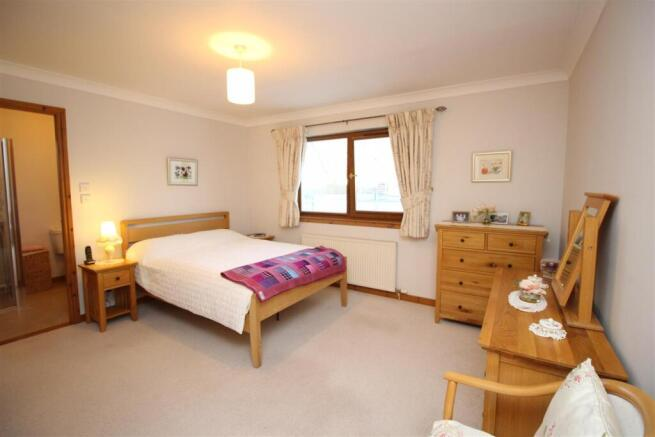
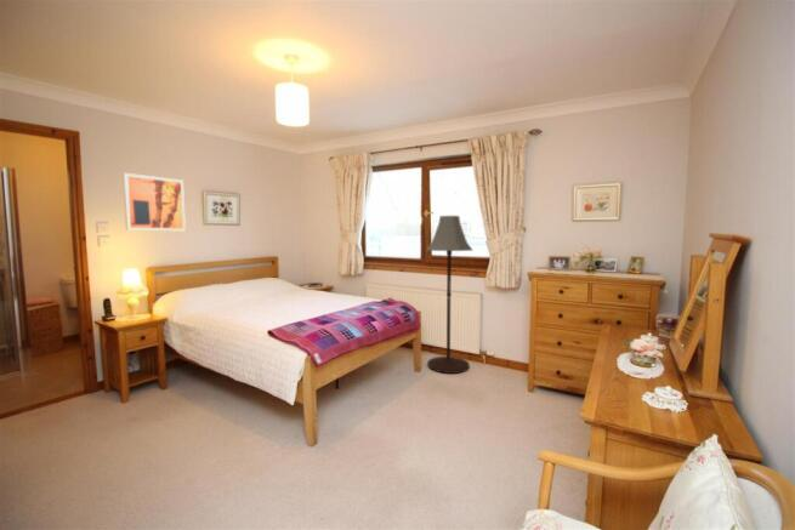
+ wall art [121,172,187,232]
+ floor lamp [425,215,475,375]
